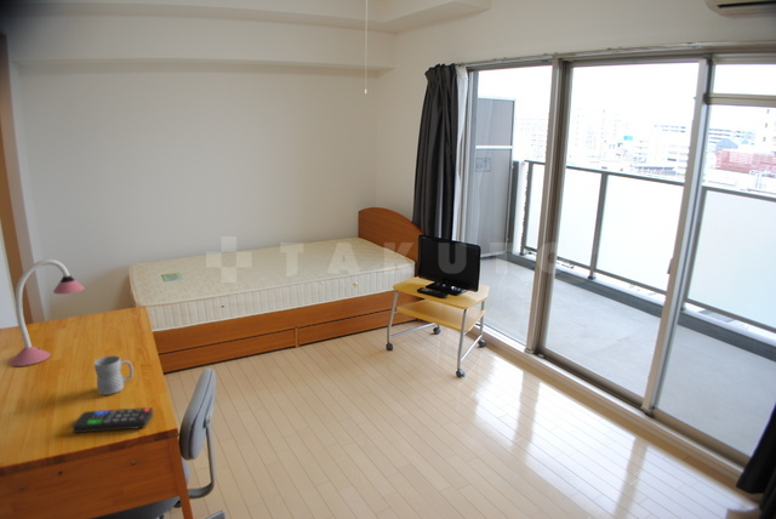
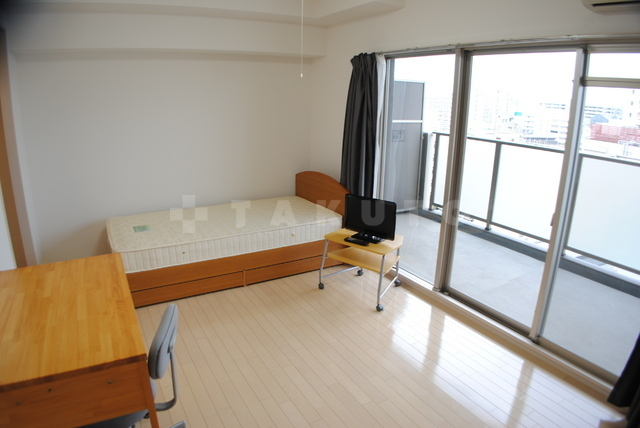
- mug [92,354,135,397]
- desk lamp [8,258,85,367]
- remote control [70,406,154,434]
